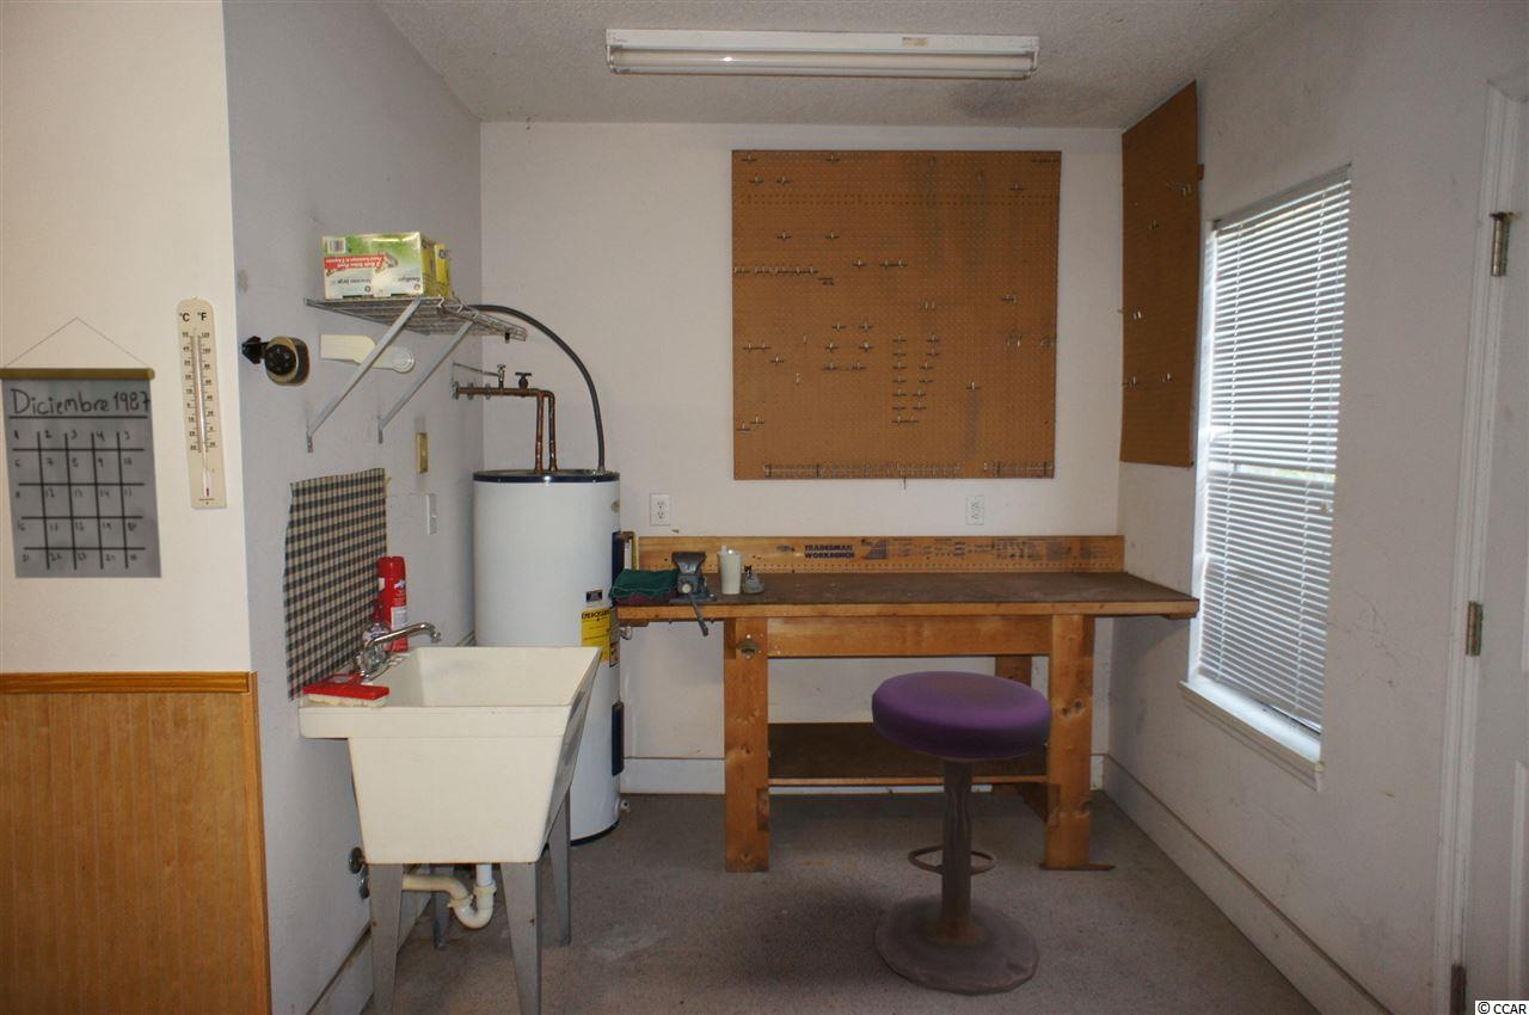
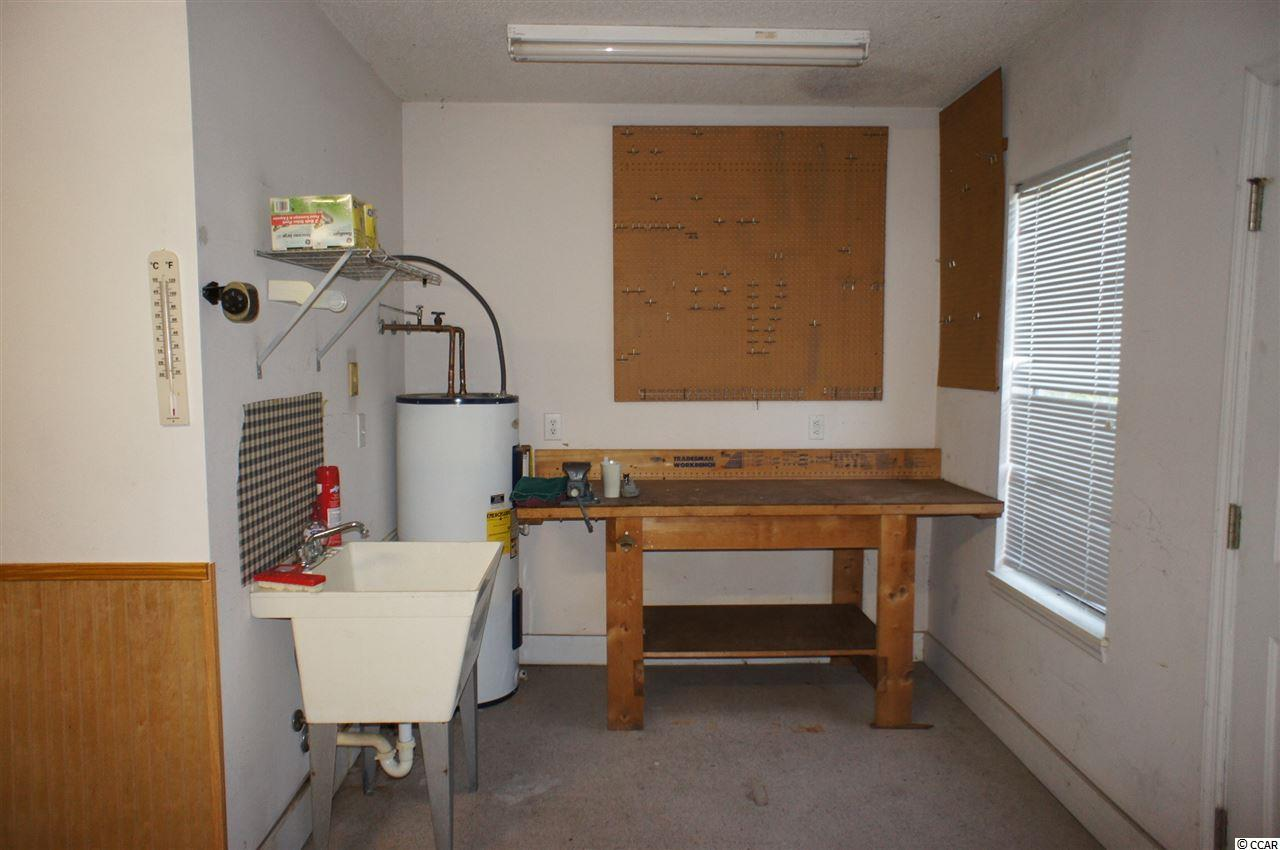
- calendar [0,316,164,579]
- stool [871,670,1054,997]
